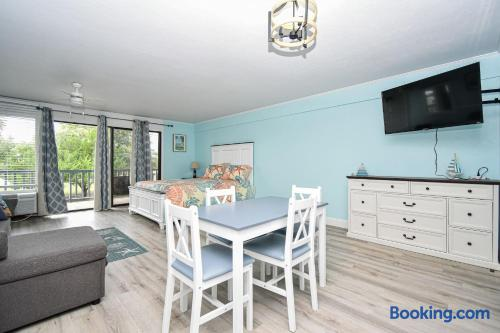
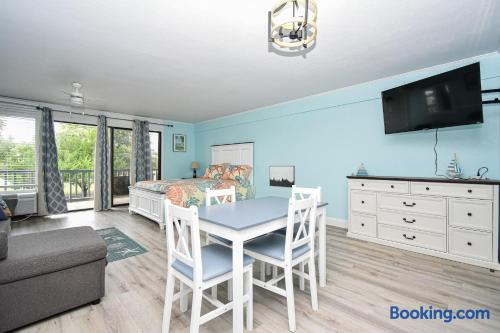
+ wall art [268,165,296,189]
